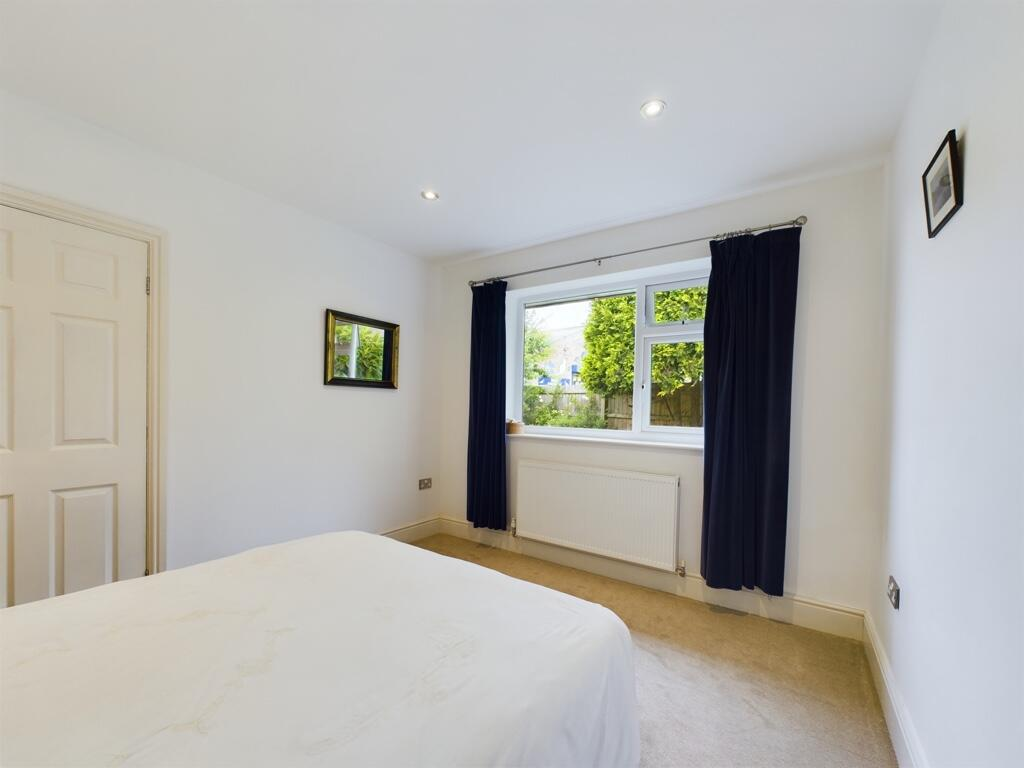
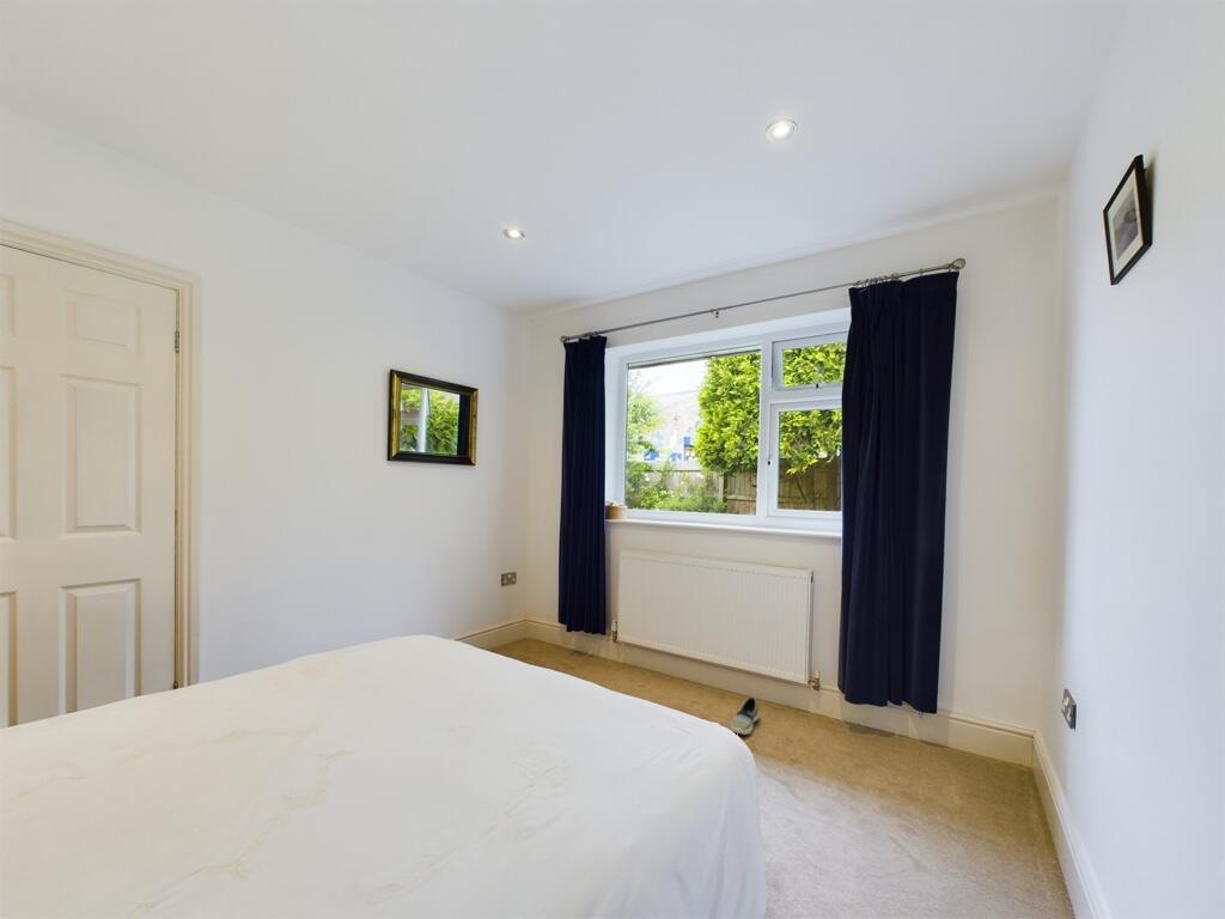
+ shoe [730,696,761,736]
